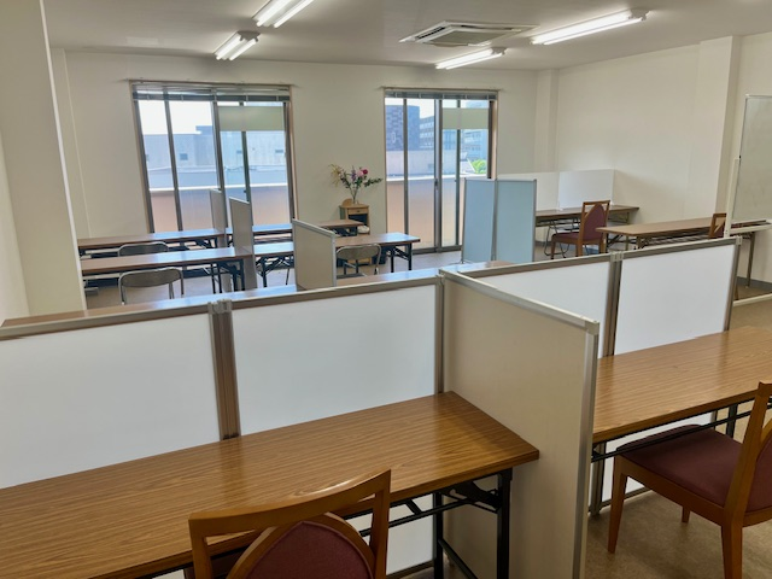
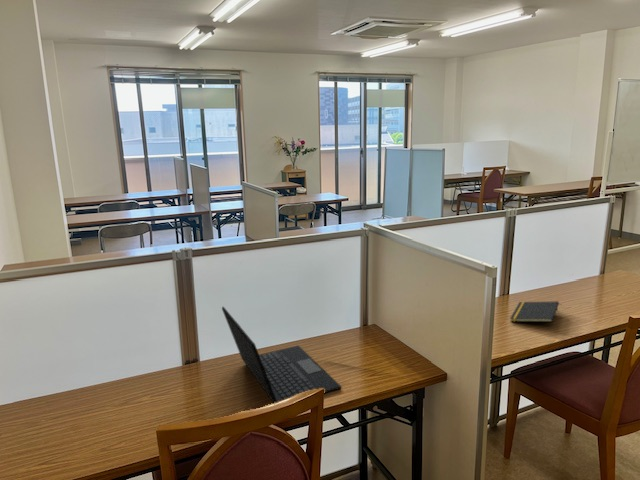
+ notepad [509,300,560,323]
+ laptop [221,305,343,404]
